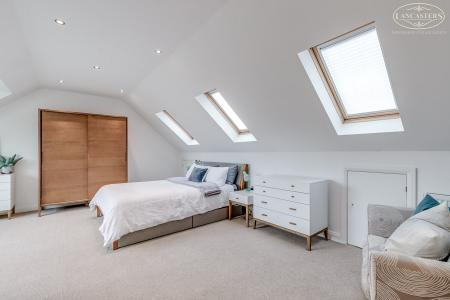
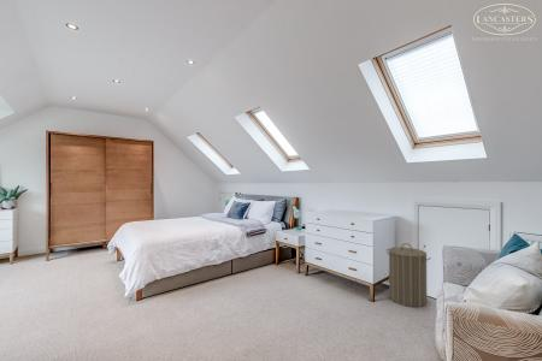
+ laundry hamper [385,242,432,308]
